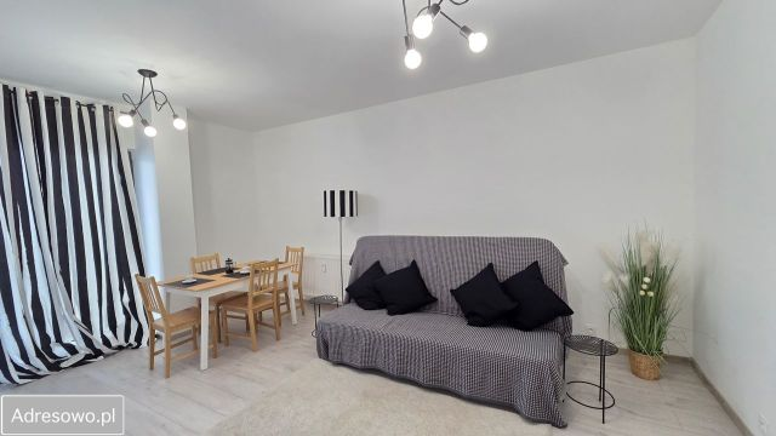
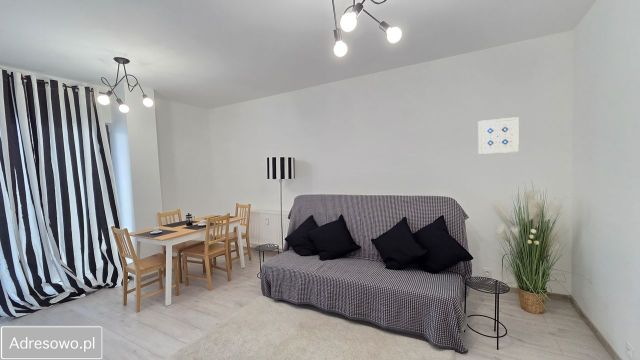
+ wall art [477,116,520,155]
